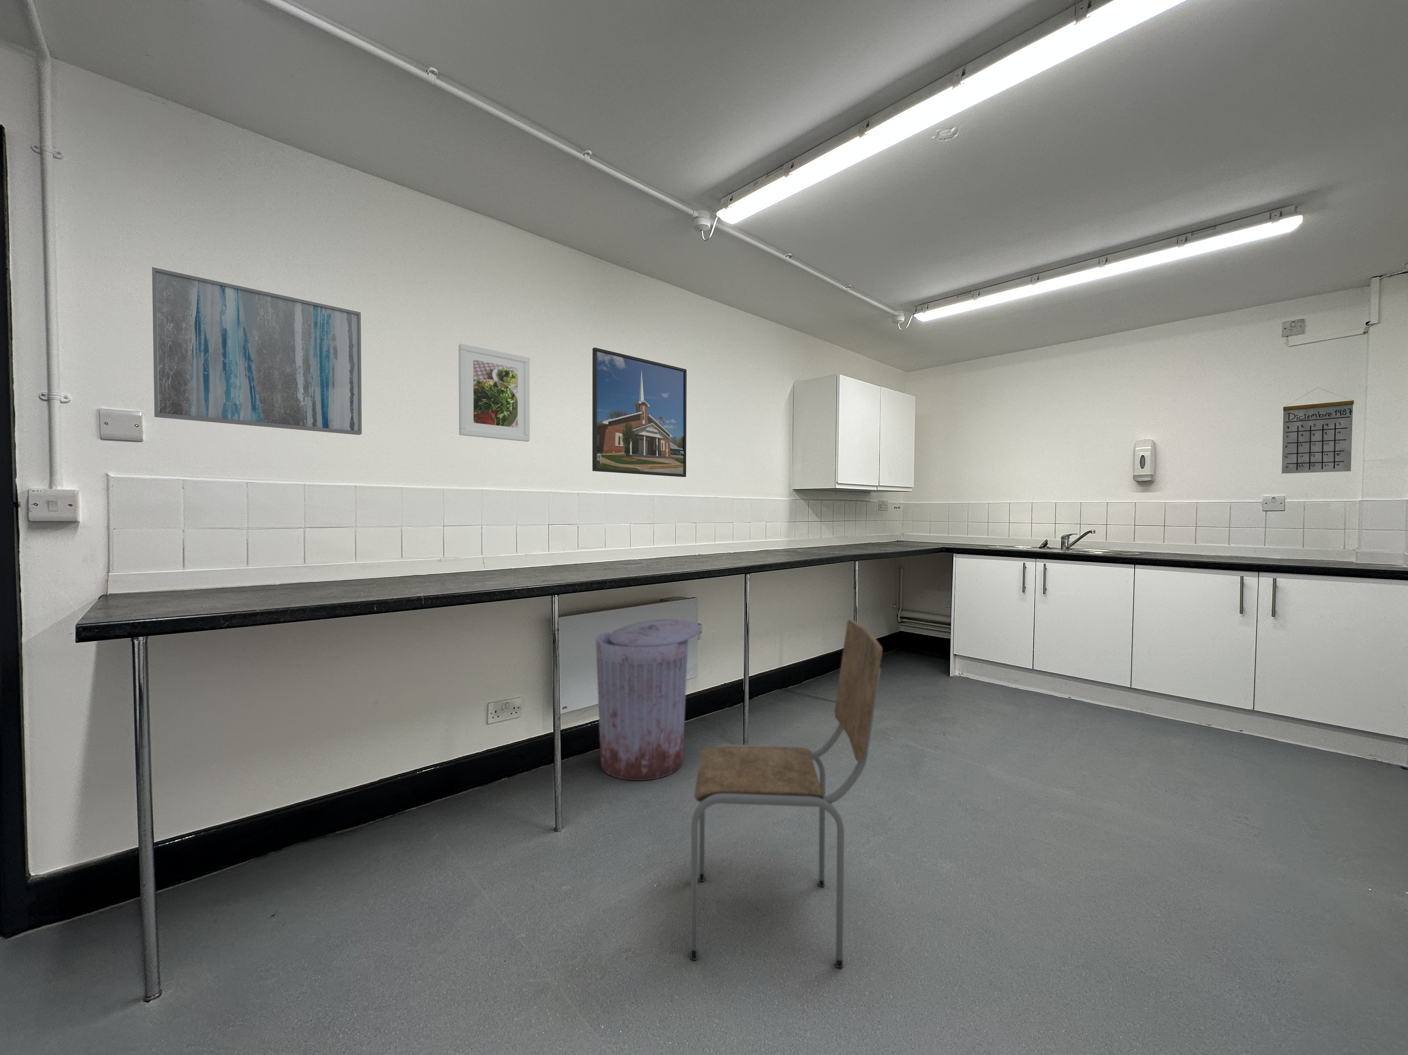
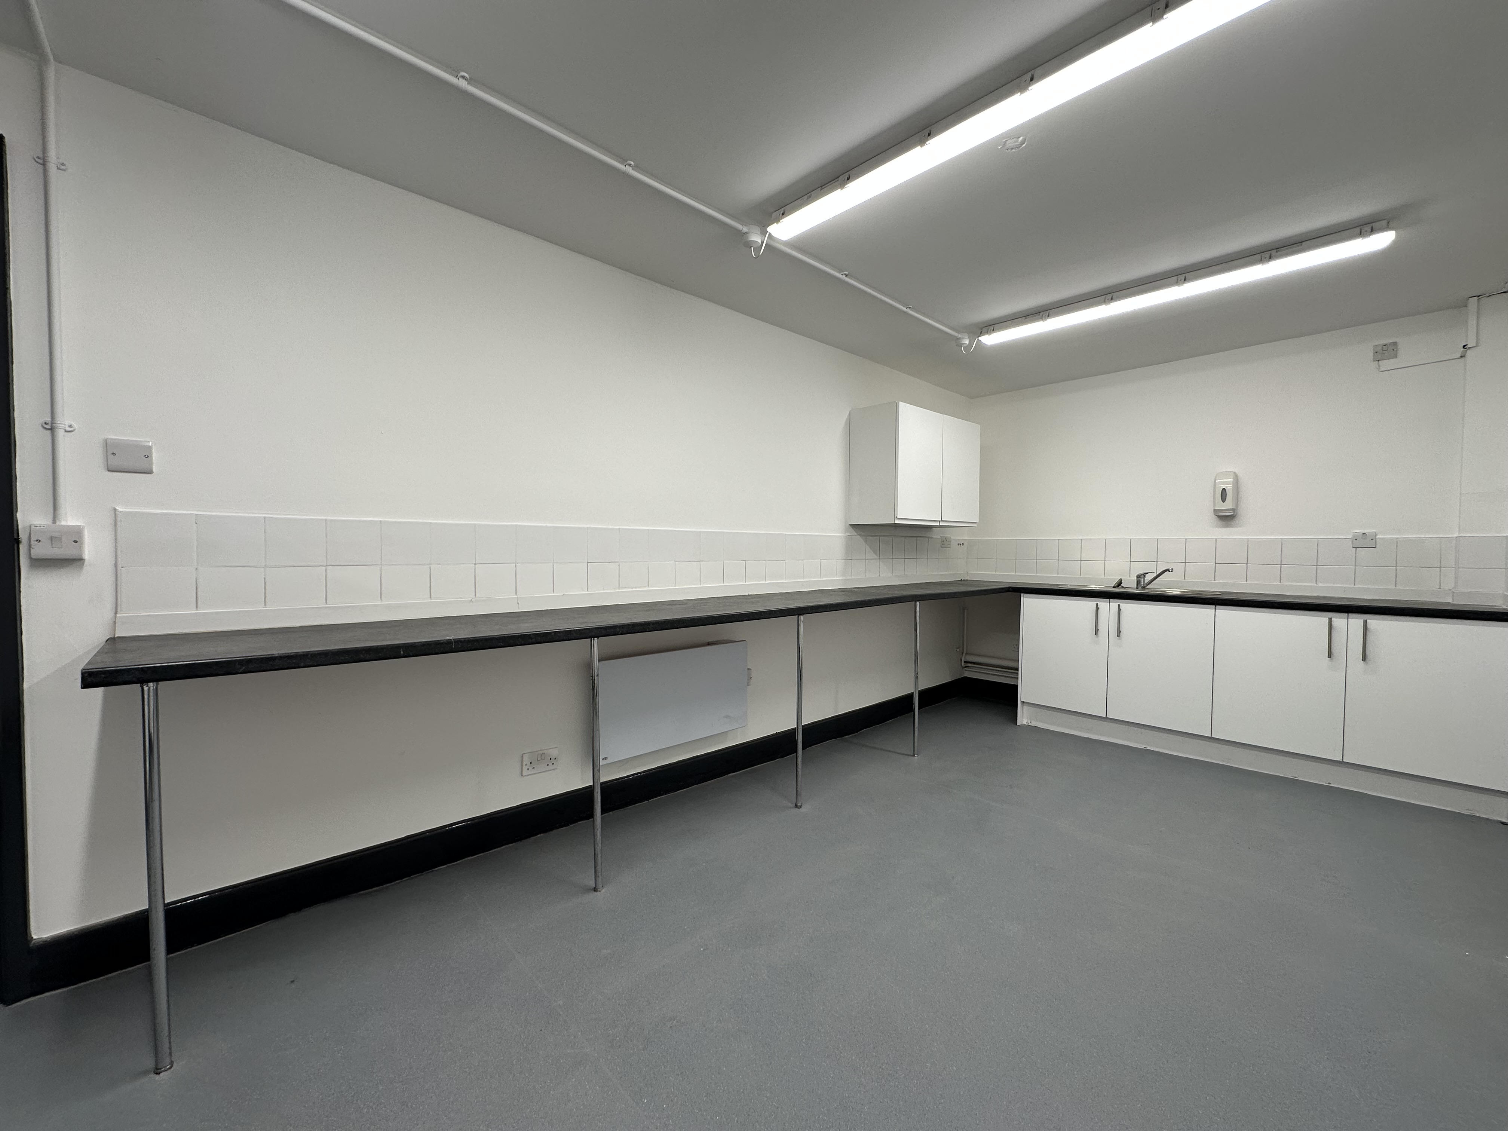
- trash can [595,618,701,781]
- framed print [592,347,687,478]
- calendar [1282,387,1354,474]
- dining chair [691,619,882,969]
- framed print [458,344,530,442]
- wall art [152,267,363,436]
